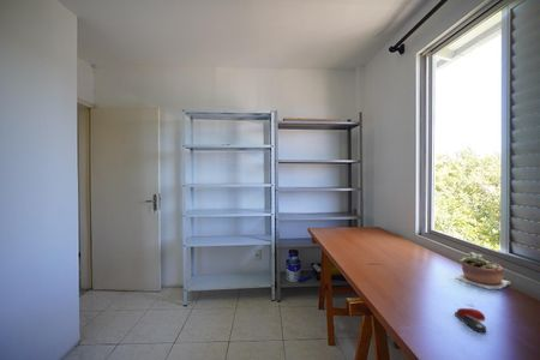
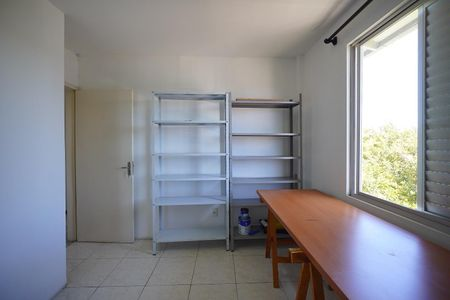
- stapler [454,307,487,334]
- succulent plant [454,251,511,290]
